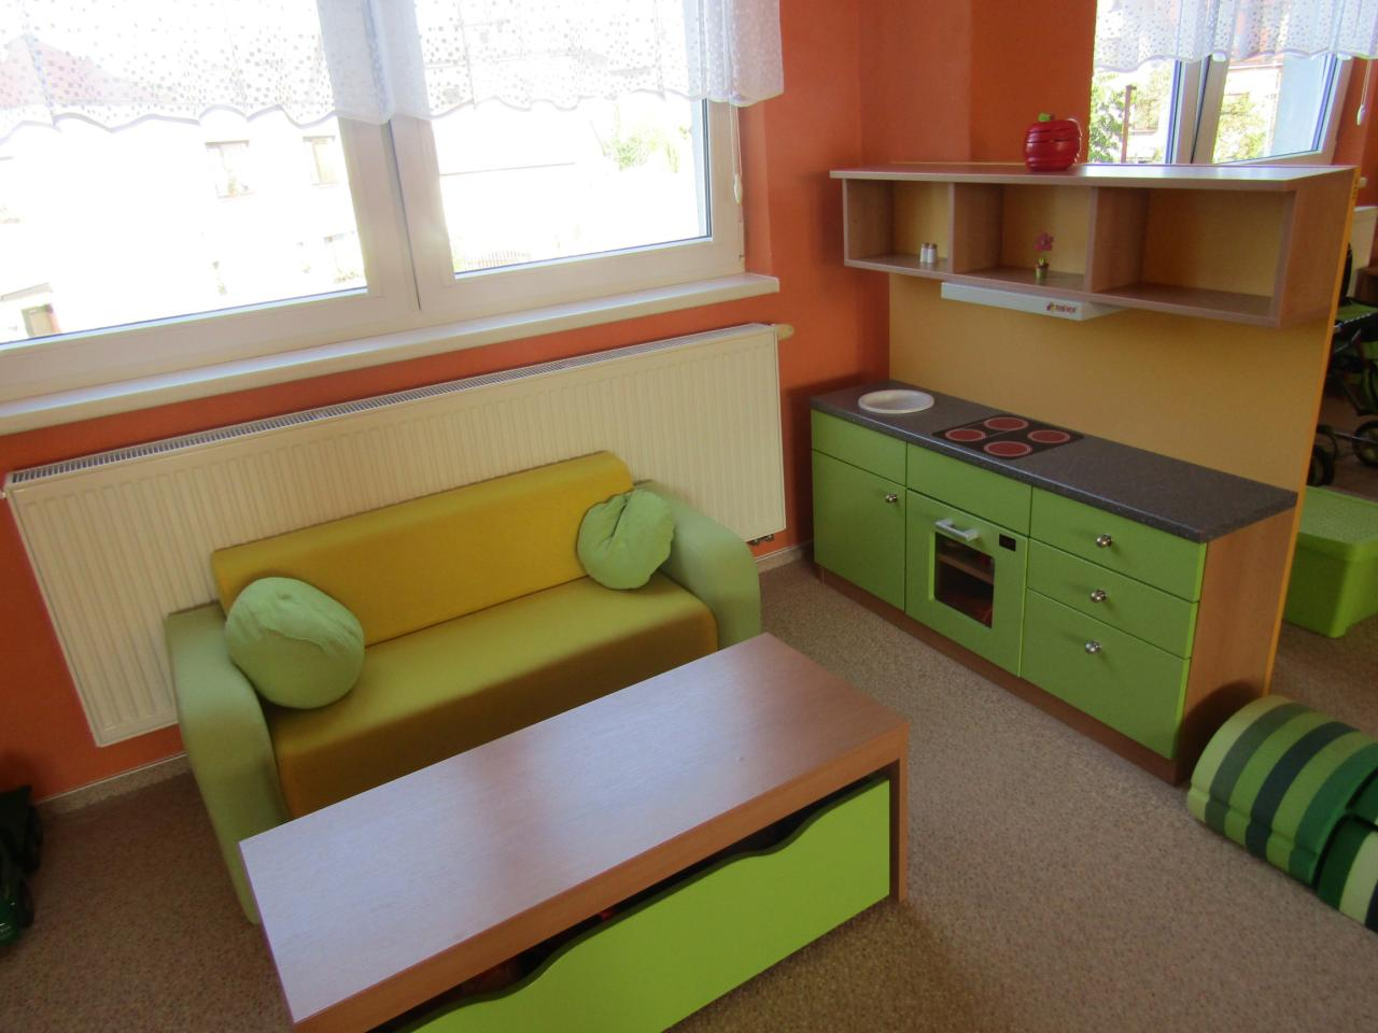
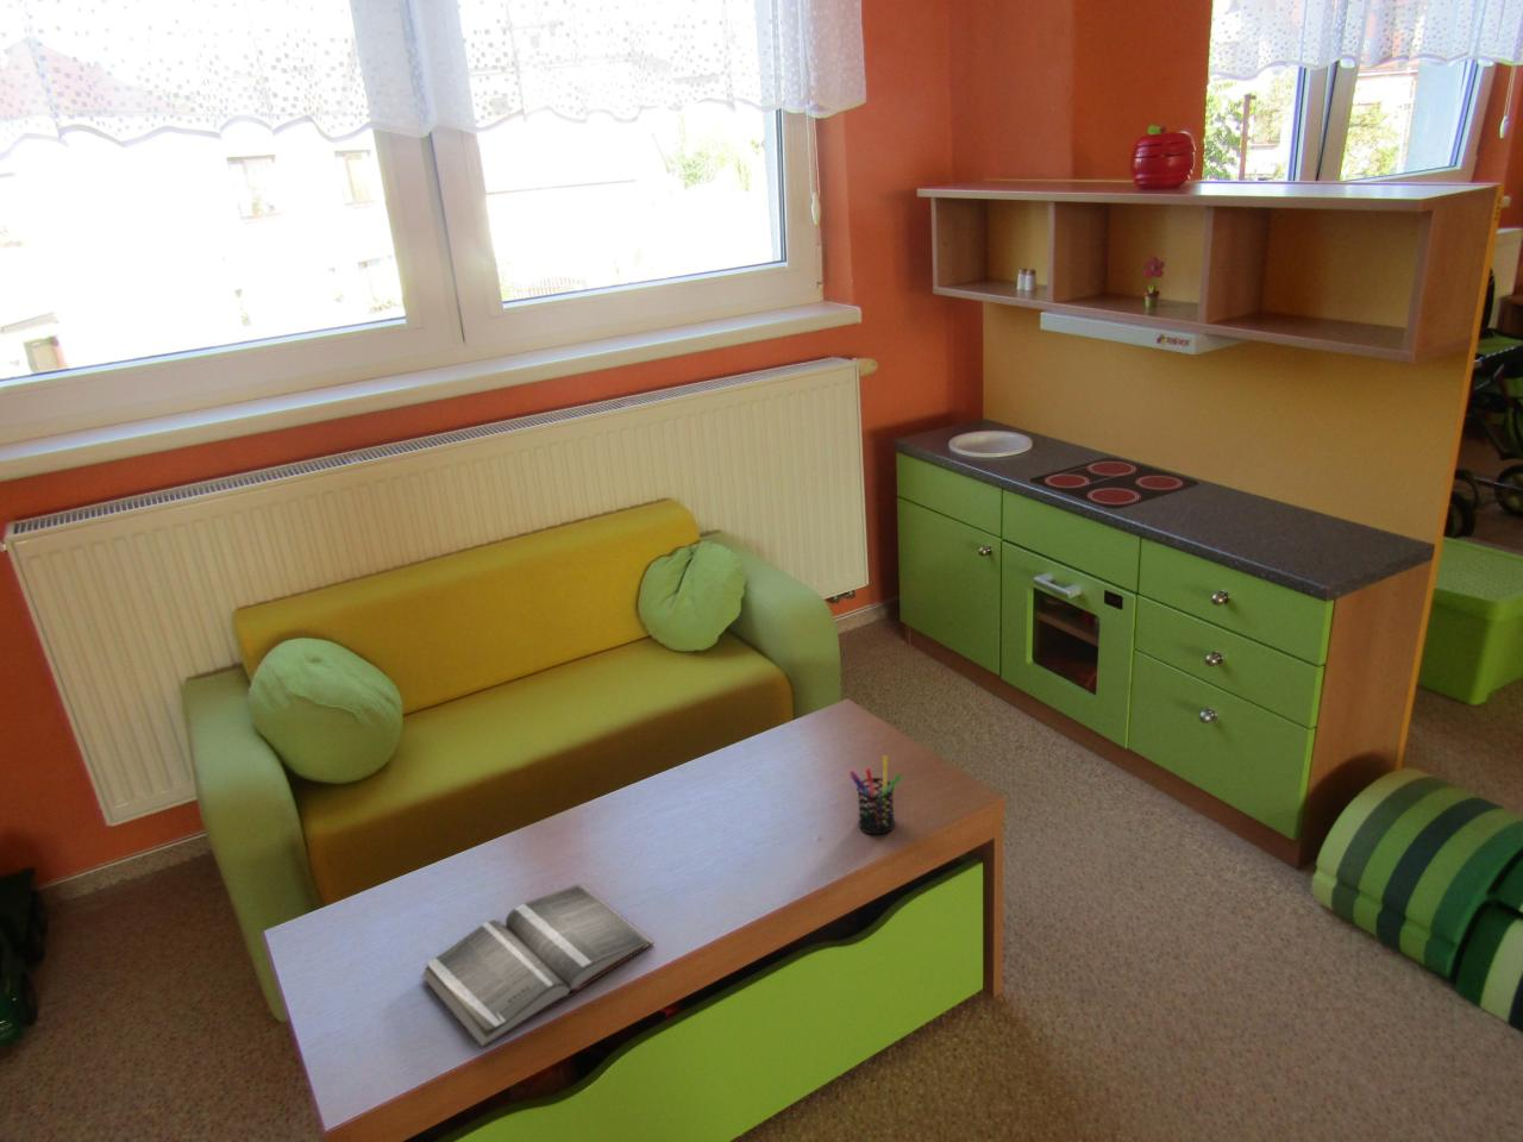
+ hardback book [419,884,655,1051]
+ pen holder [848,755,903,835]
